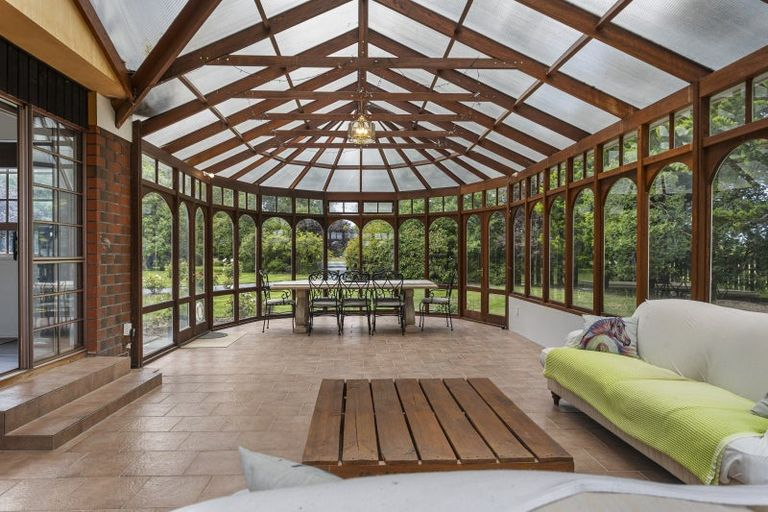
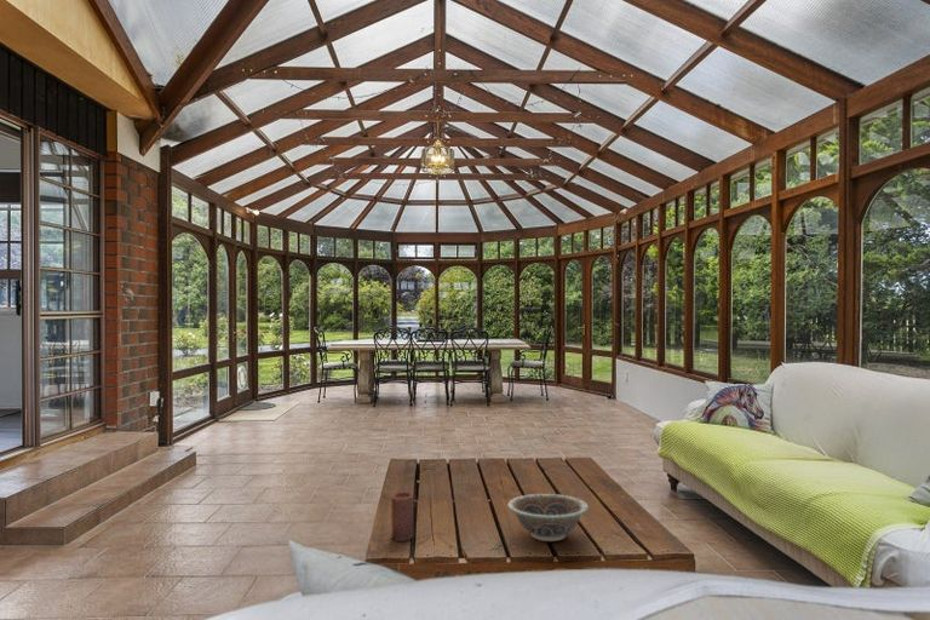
+ candle [390,490,414,542]
+ decorative bowl [506,493,590,542]
